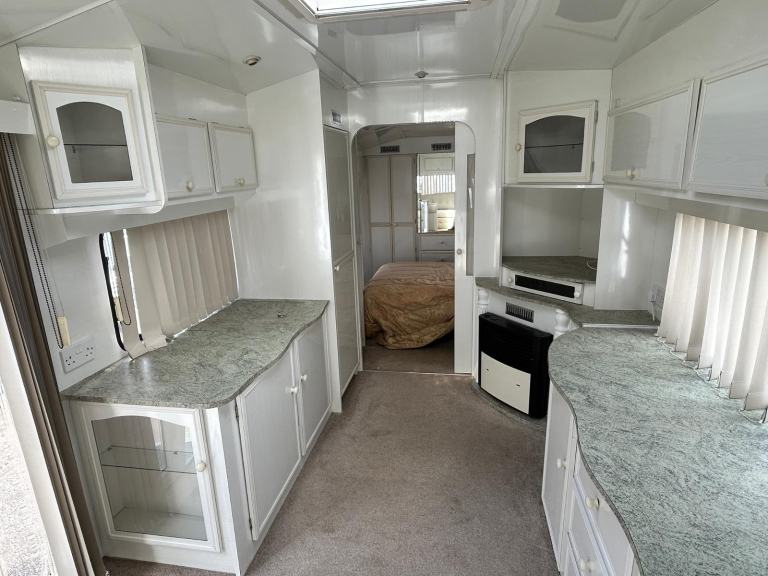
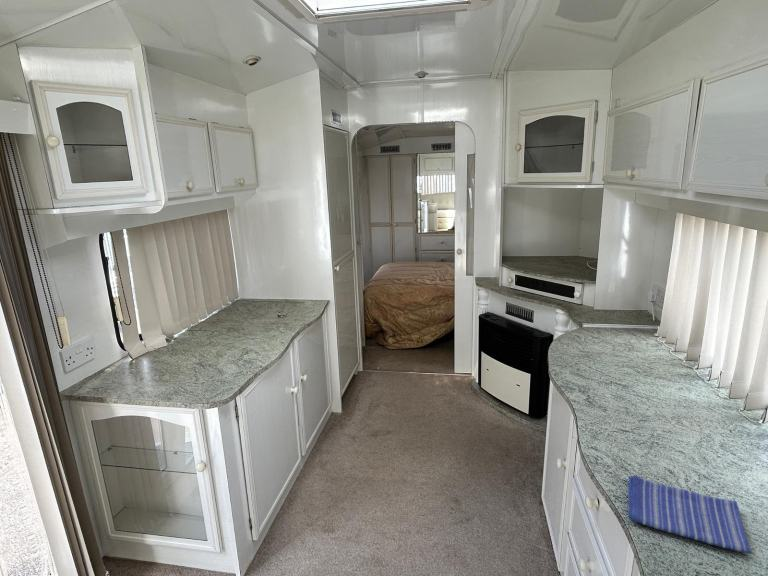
+ dish towel [627,474,753,554]
